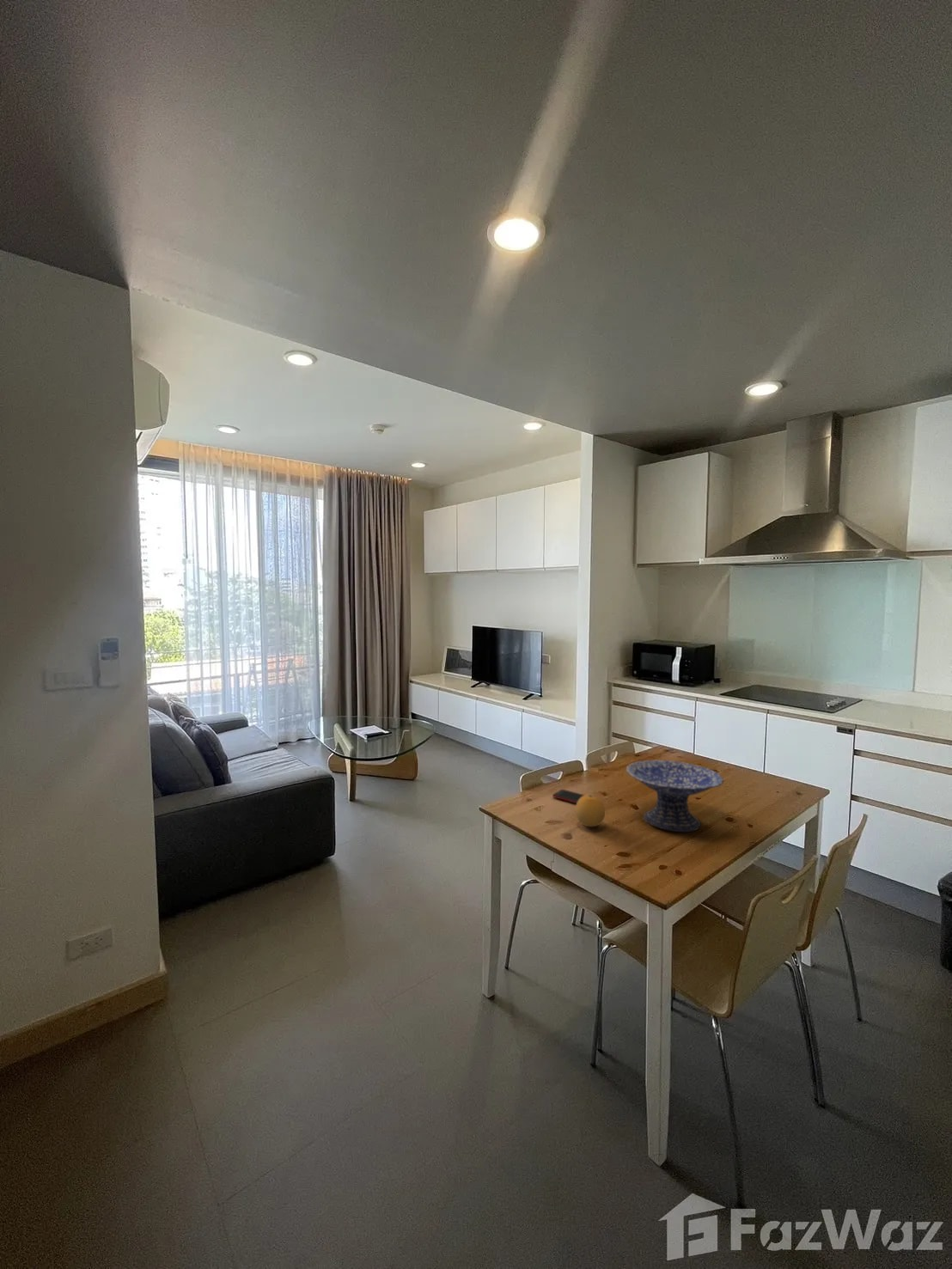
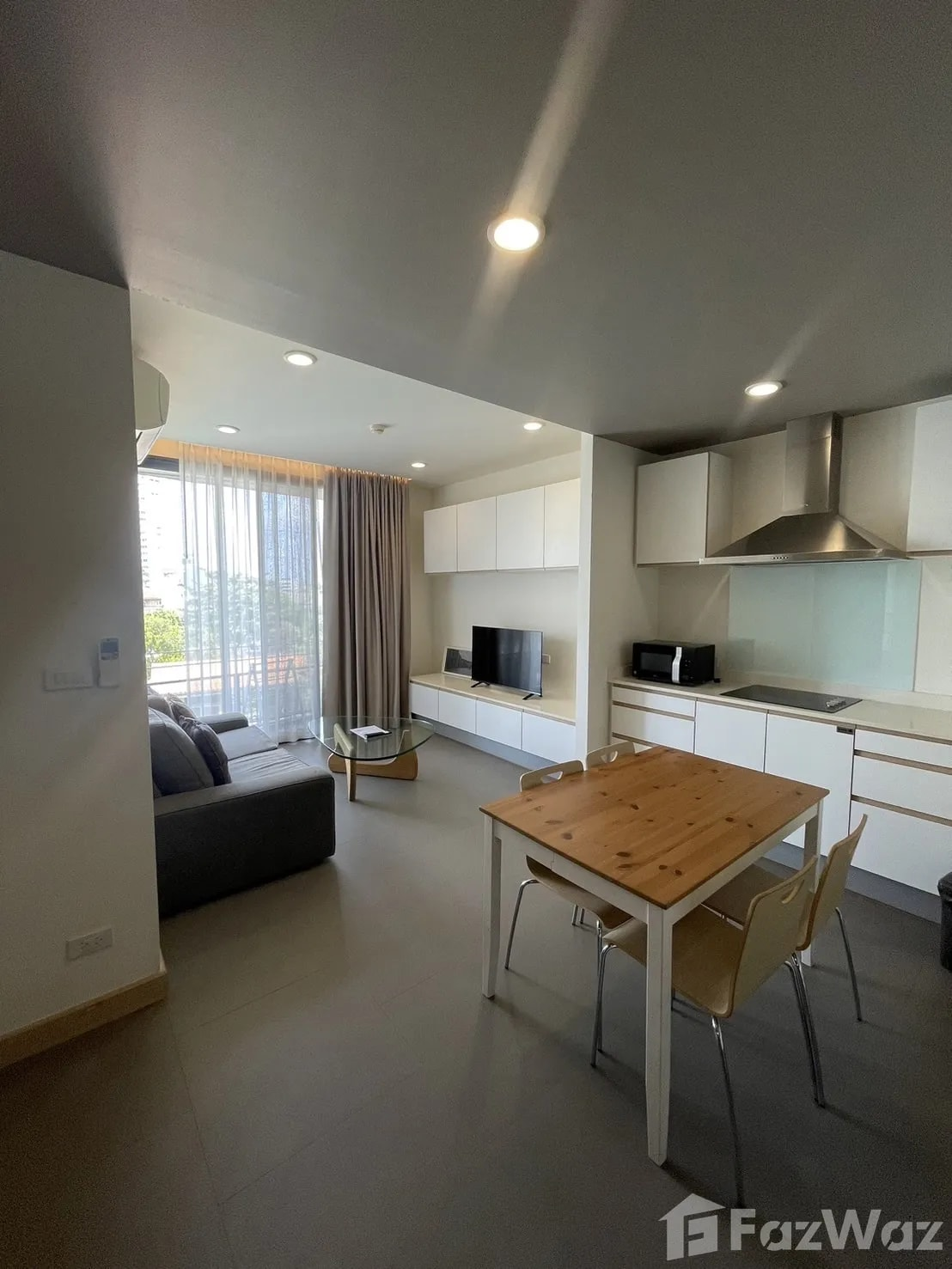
- decorative bowl [626,760,724,833]
- fruit [575,794,606,827]
- cell phone [552,789,585,804]
